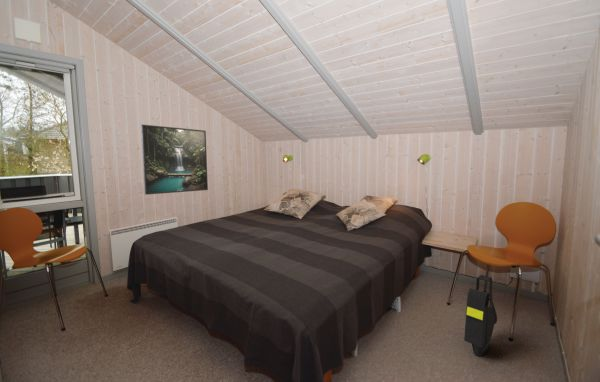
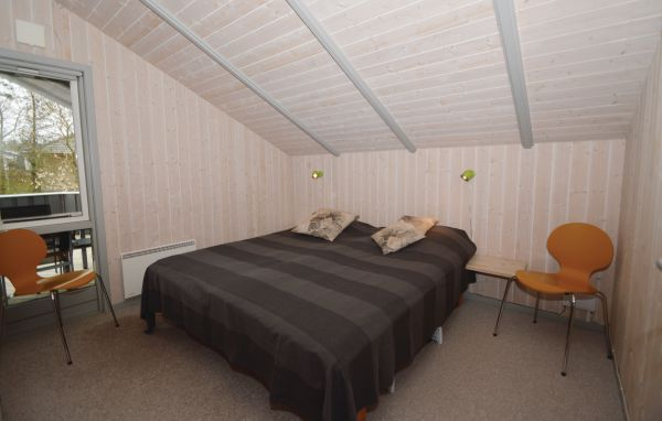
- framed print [140,124,209,196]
- pouch [463,274,498,357]
